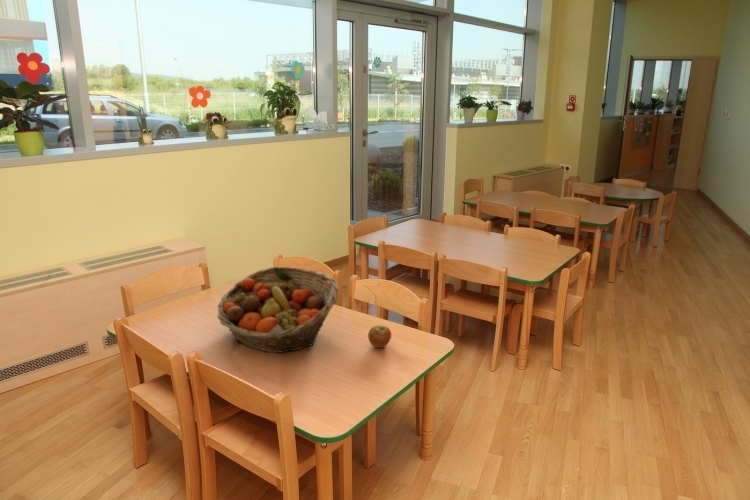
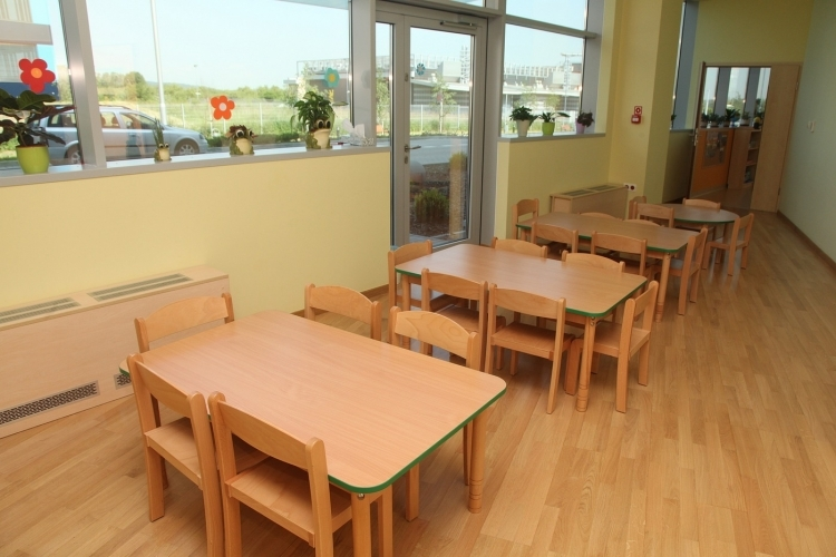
- fruit basket [216,266,340,354]
- apple [367,324,392,349]
